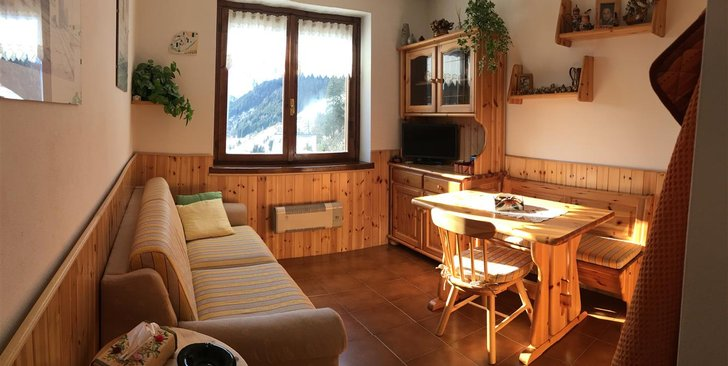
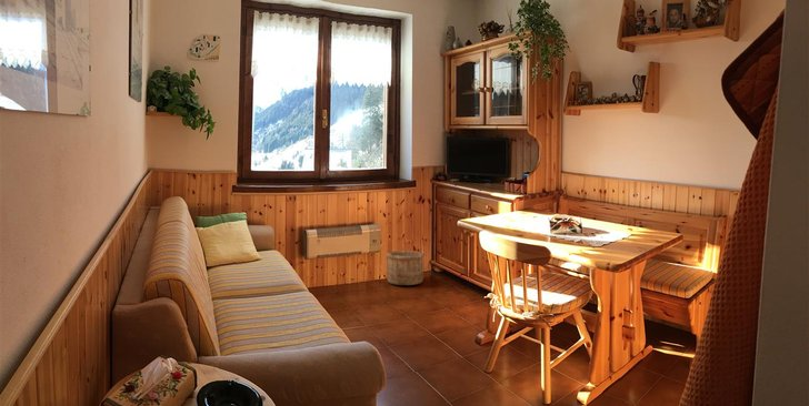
+ wooden bucket [386,250,426,286]
